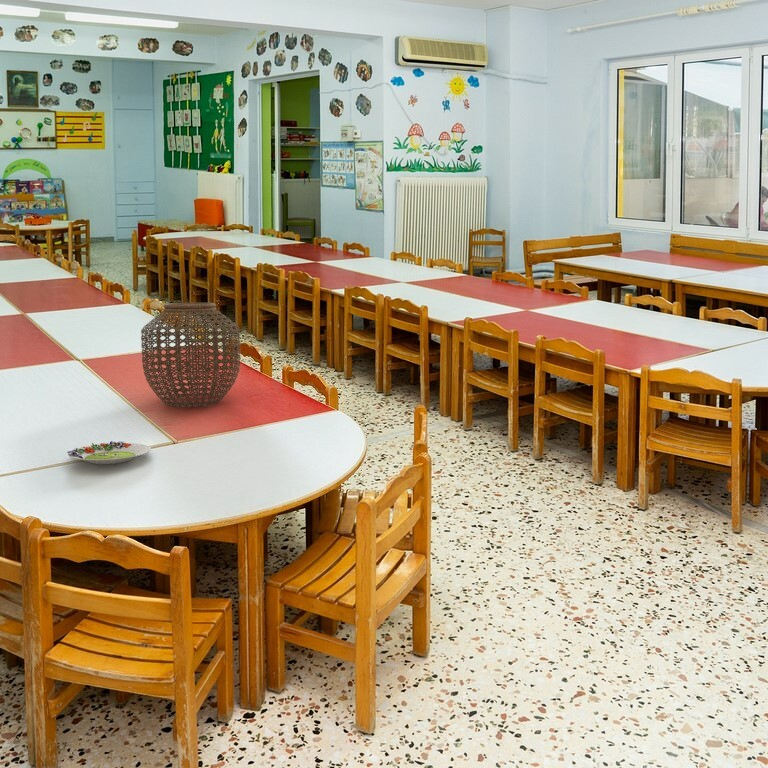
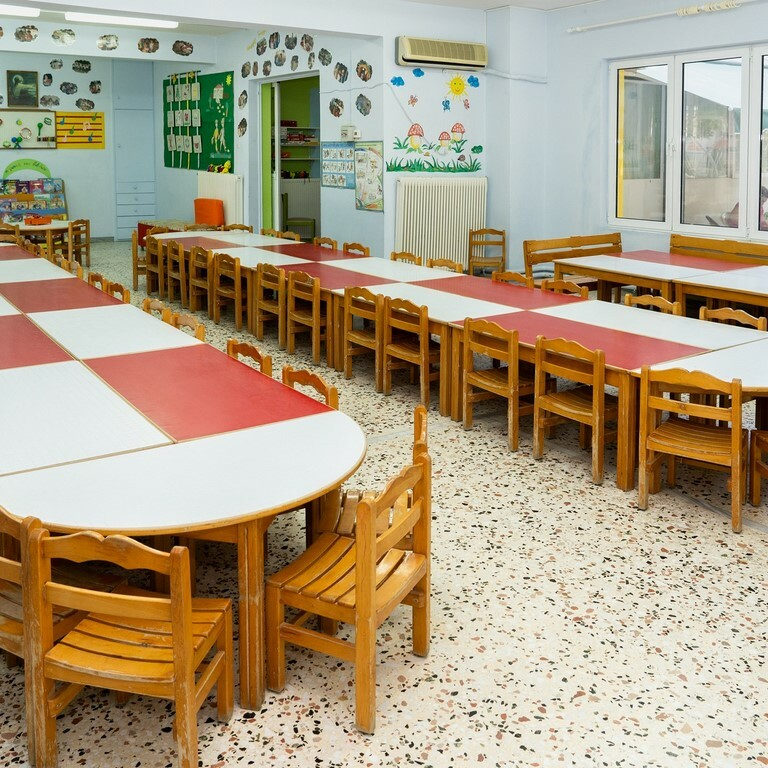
- salad plate [66,440,152,465]
- woven basket [140,302,242,408]
